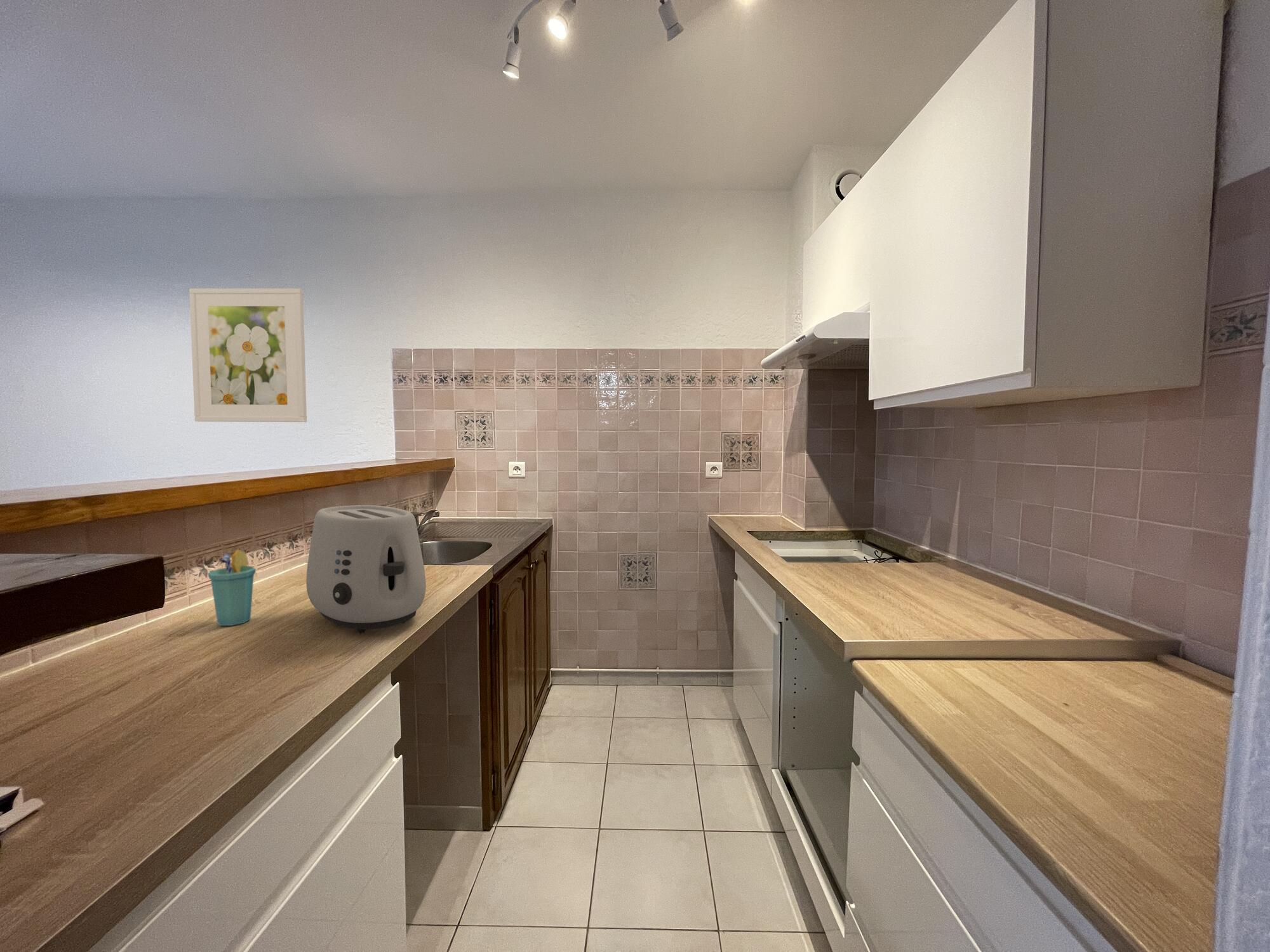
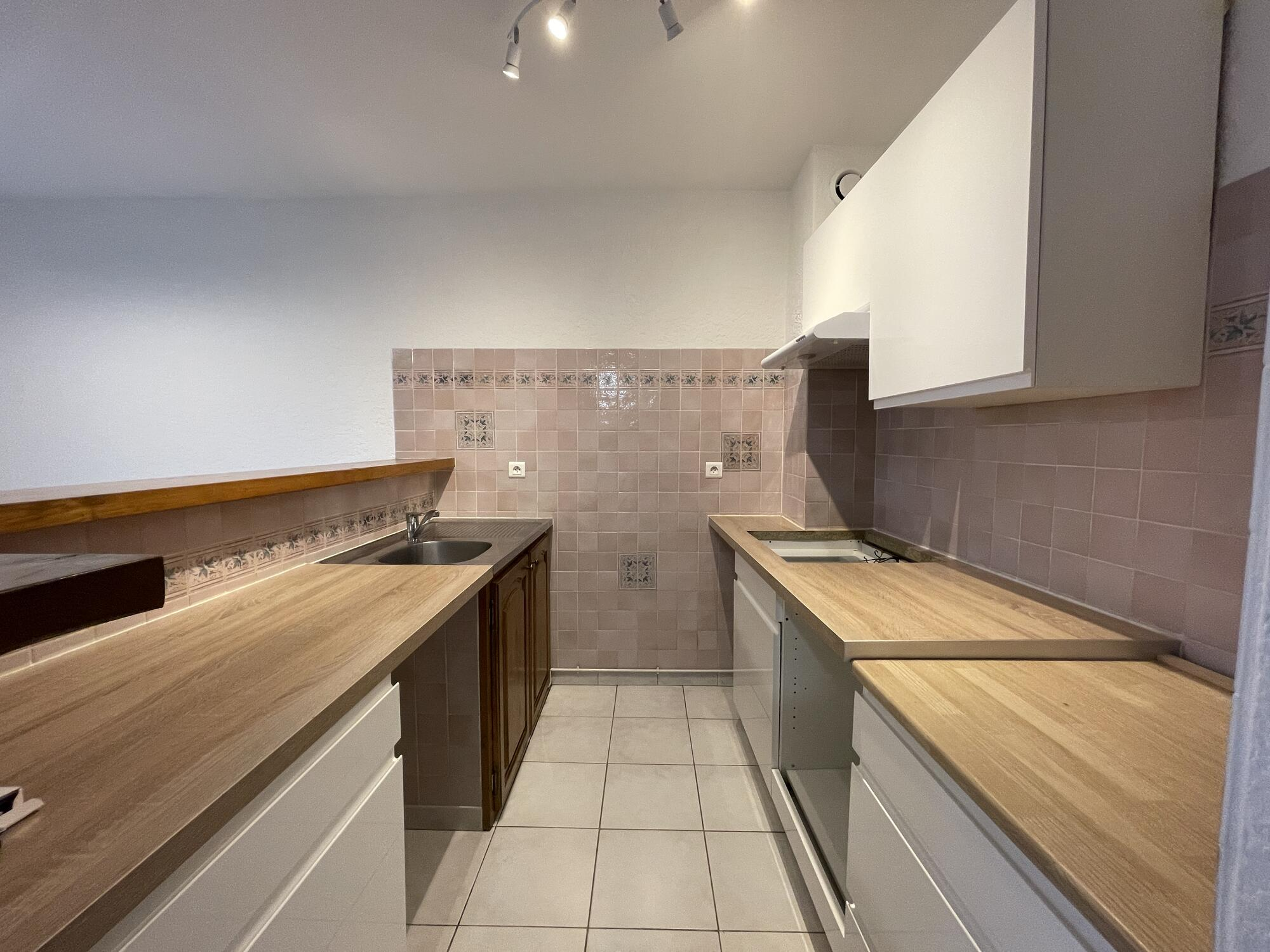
- toaster [305,505,427,634]
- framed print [189,288,307,423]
- cup [207,549,257,626]
